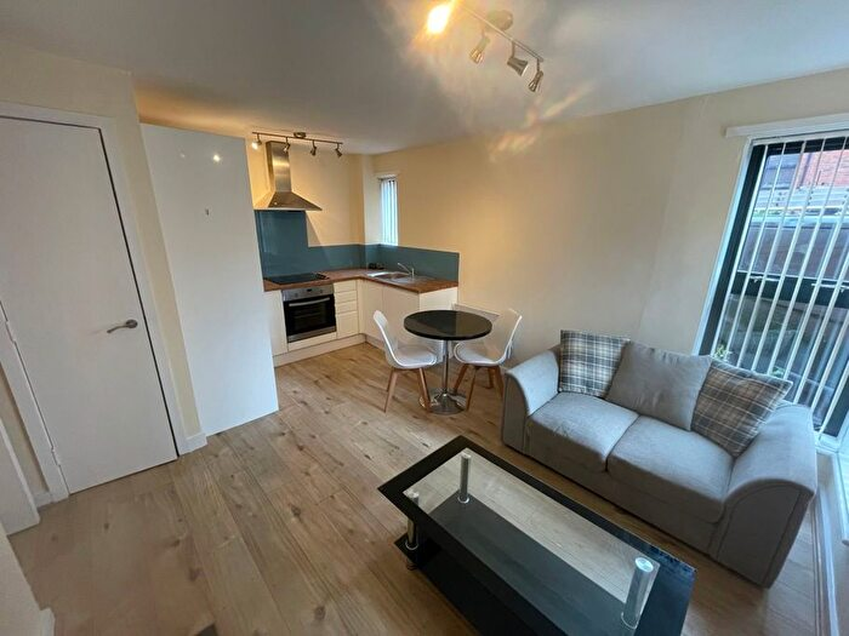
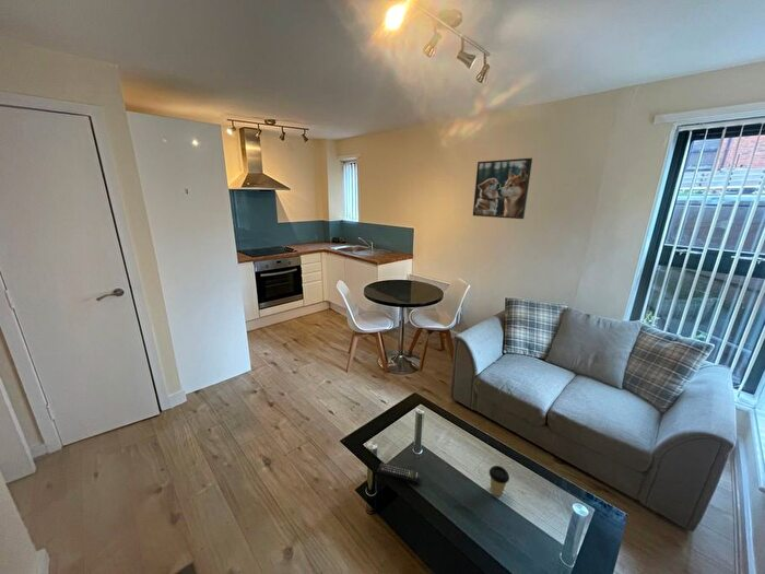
+ coffee cup [489,465,510,496]
+ remote control [376,461,423,483]
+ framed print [472,157,533,220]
